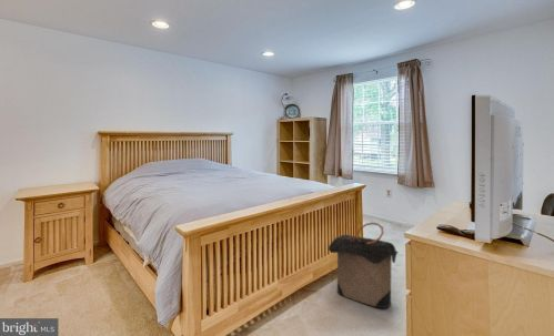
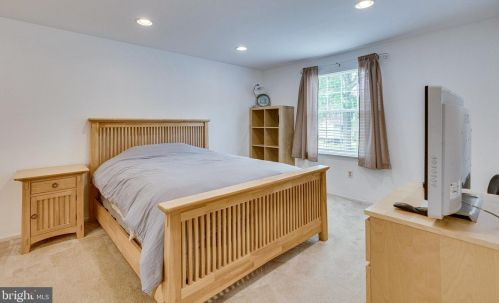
- laundry hamper [328,222,400,309]
